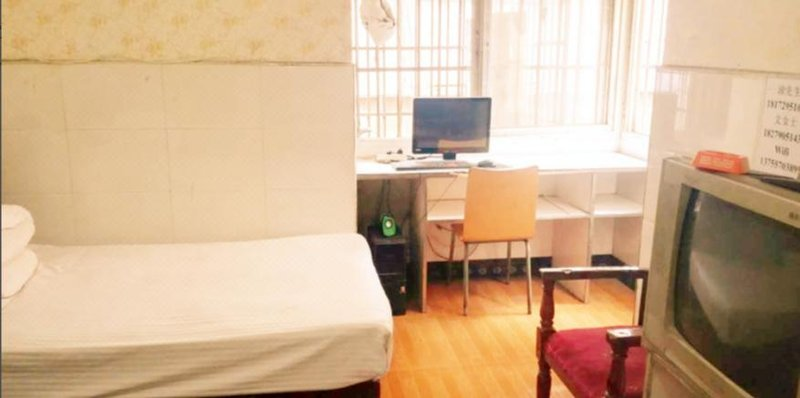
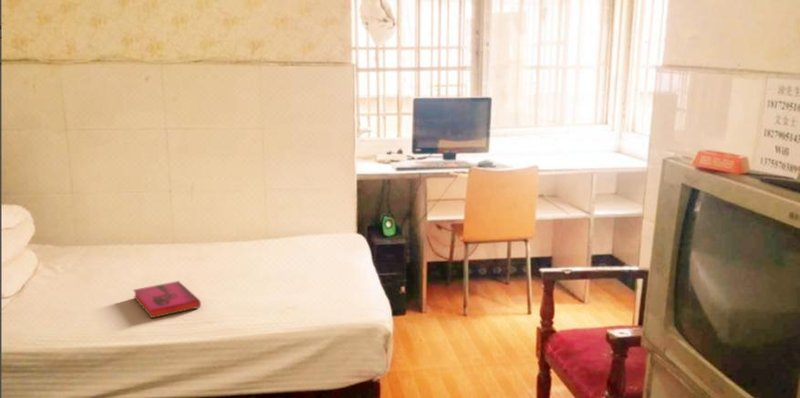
+ hardback book [132,280,202,319]
